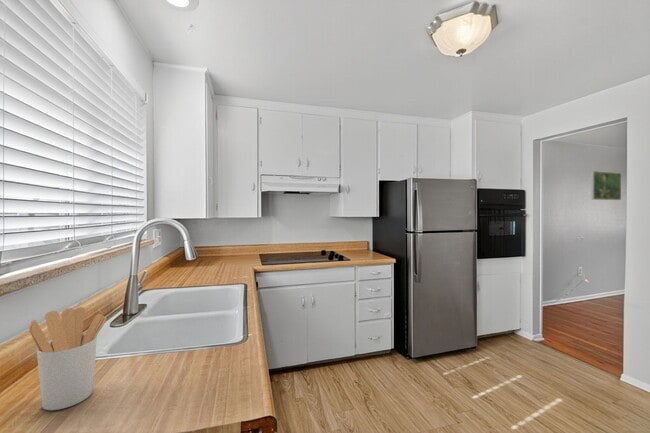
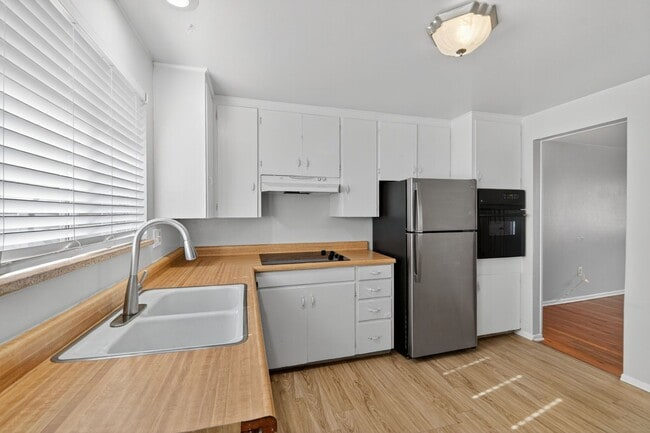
- utensil holder [28,306,108,411]
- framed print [590,170,622,201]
